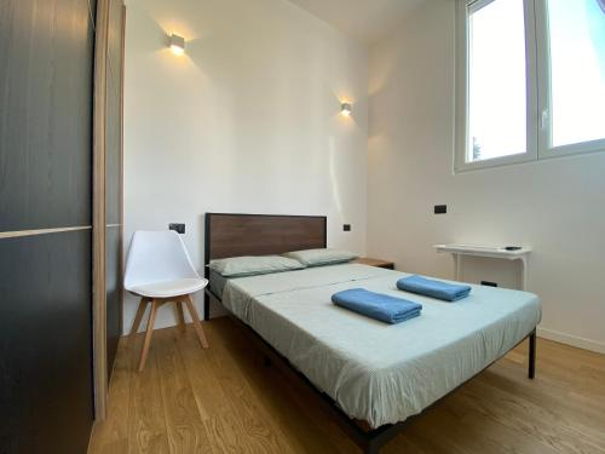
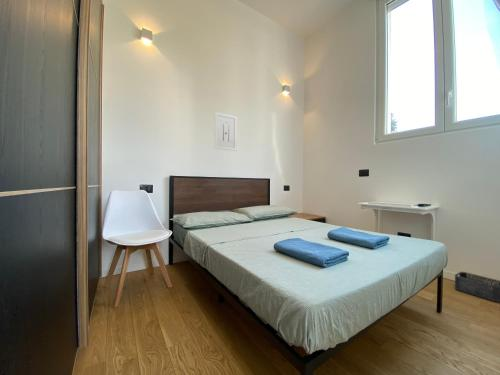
+ storage bin [454,271,500,303]
+ wall art [214,111,238,152]
